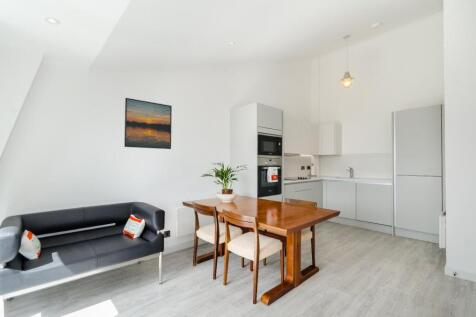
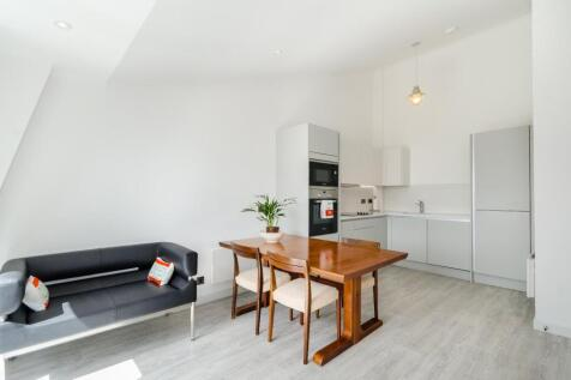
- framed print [123,97,173,150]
